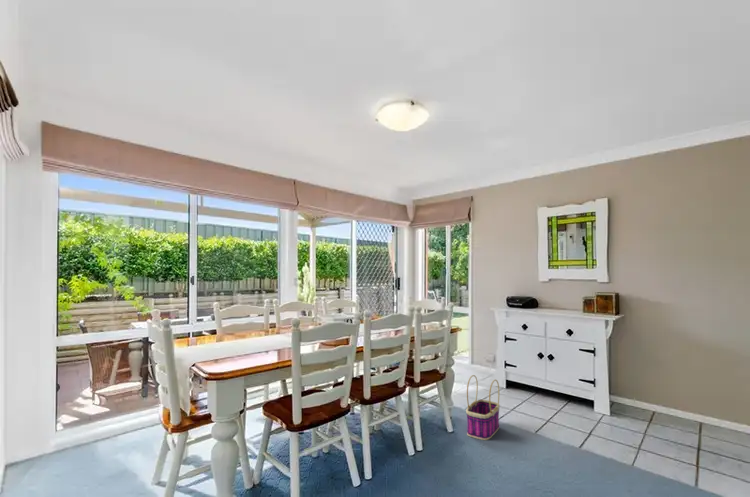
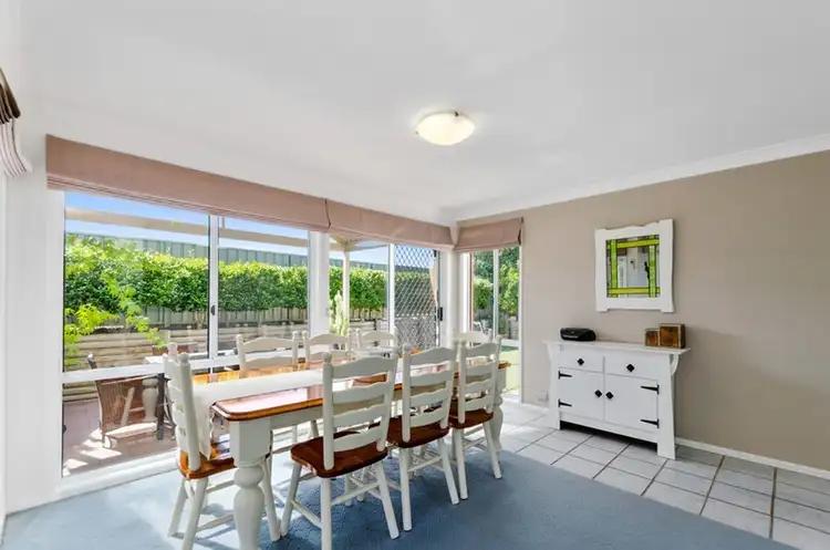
- basket [465,374,501,441]
